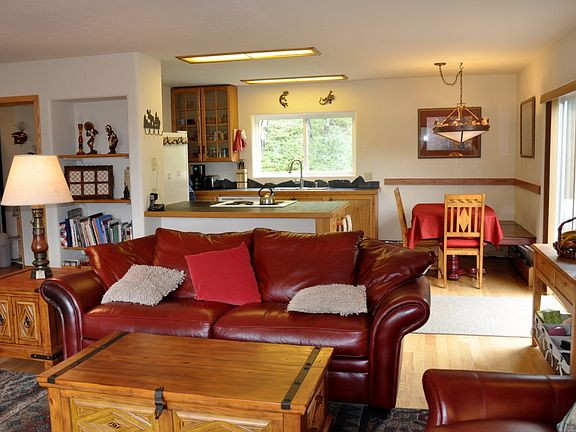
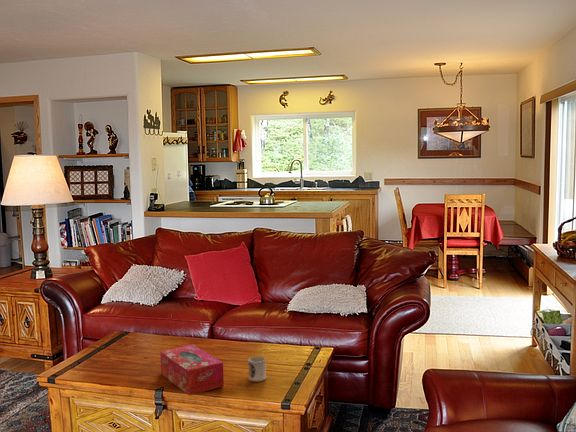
+ tissue box [159,344,225,396]
+ cup [247,356,267,382]
